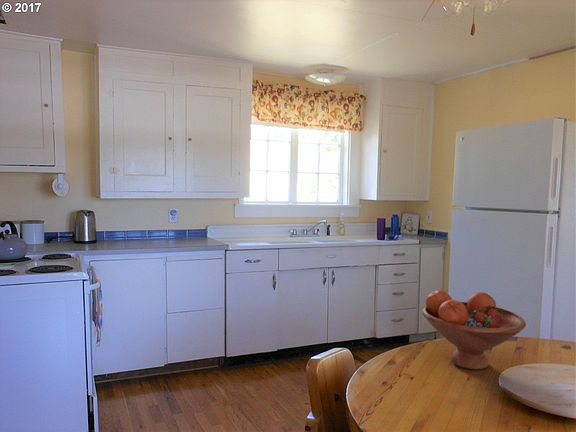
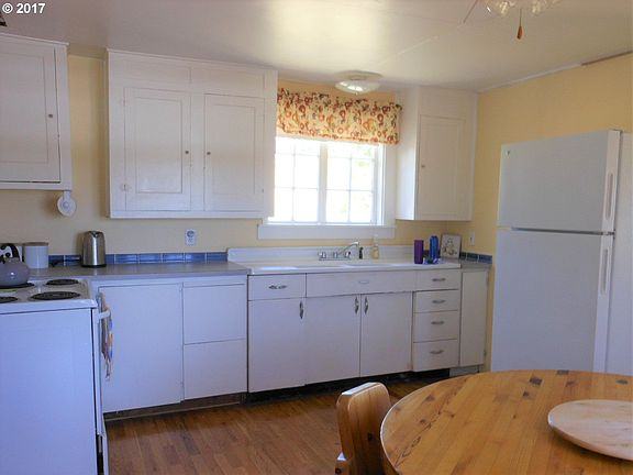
- fruit bowl [421,289,527,371]
